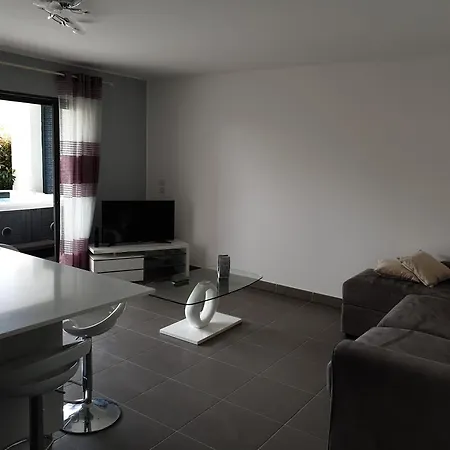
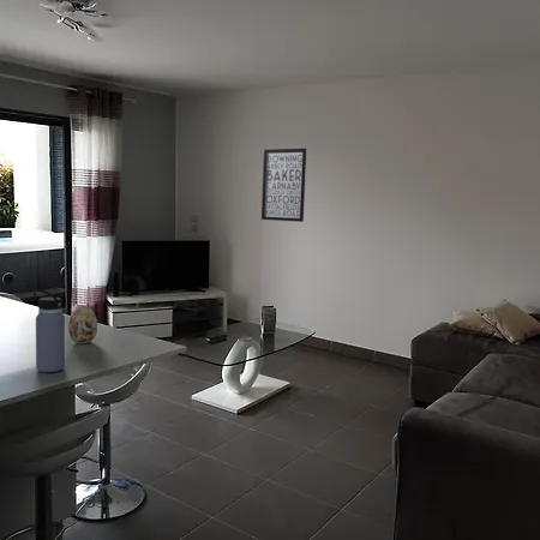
+ wall art [260,148,307,223]
+ water bottle [32,288,66,373]
+ decorative egg [67,304,98,344]
